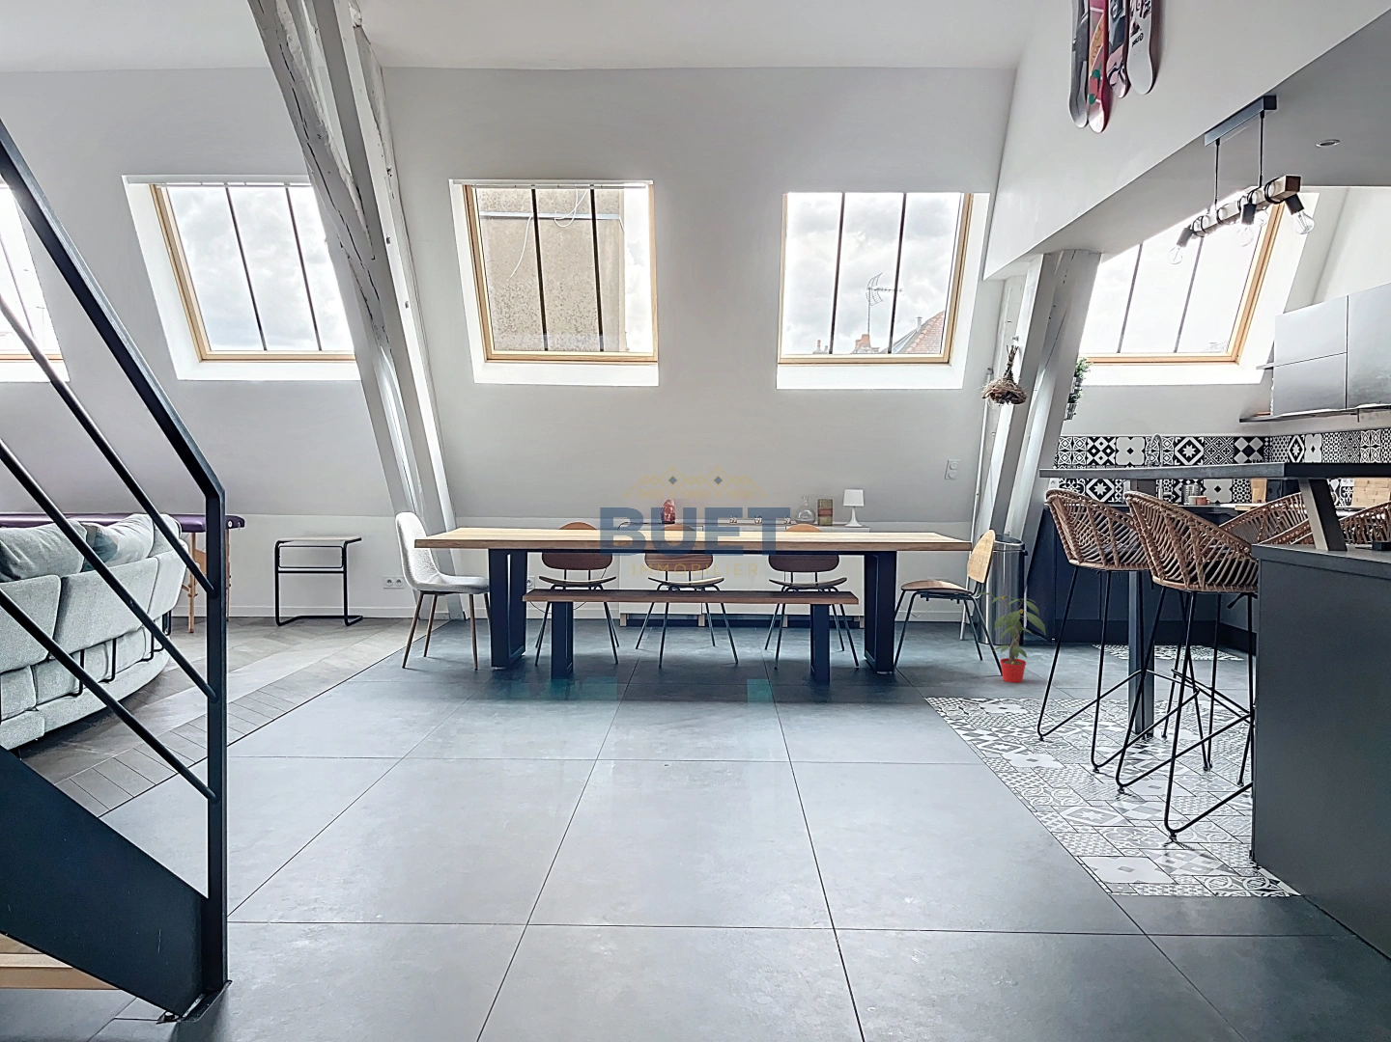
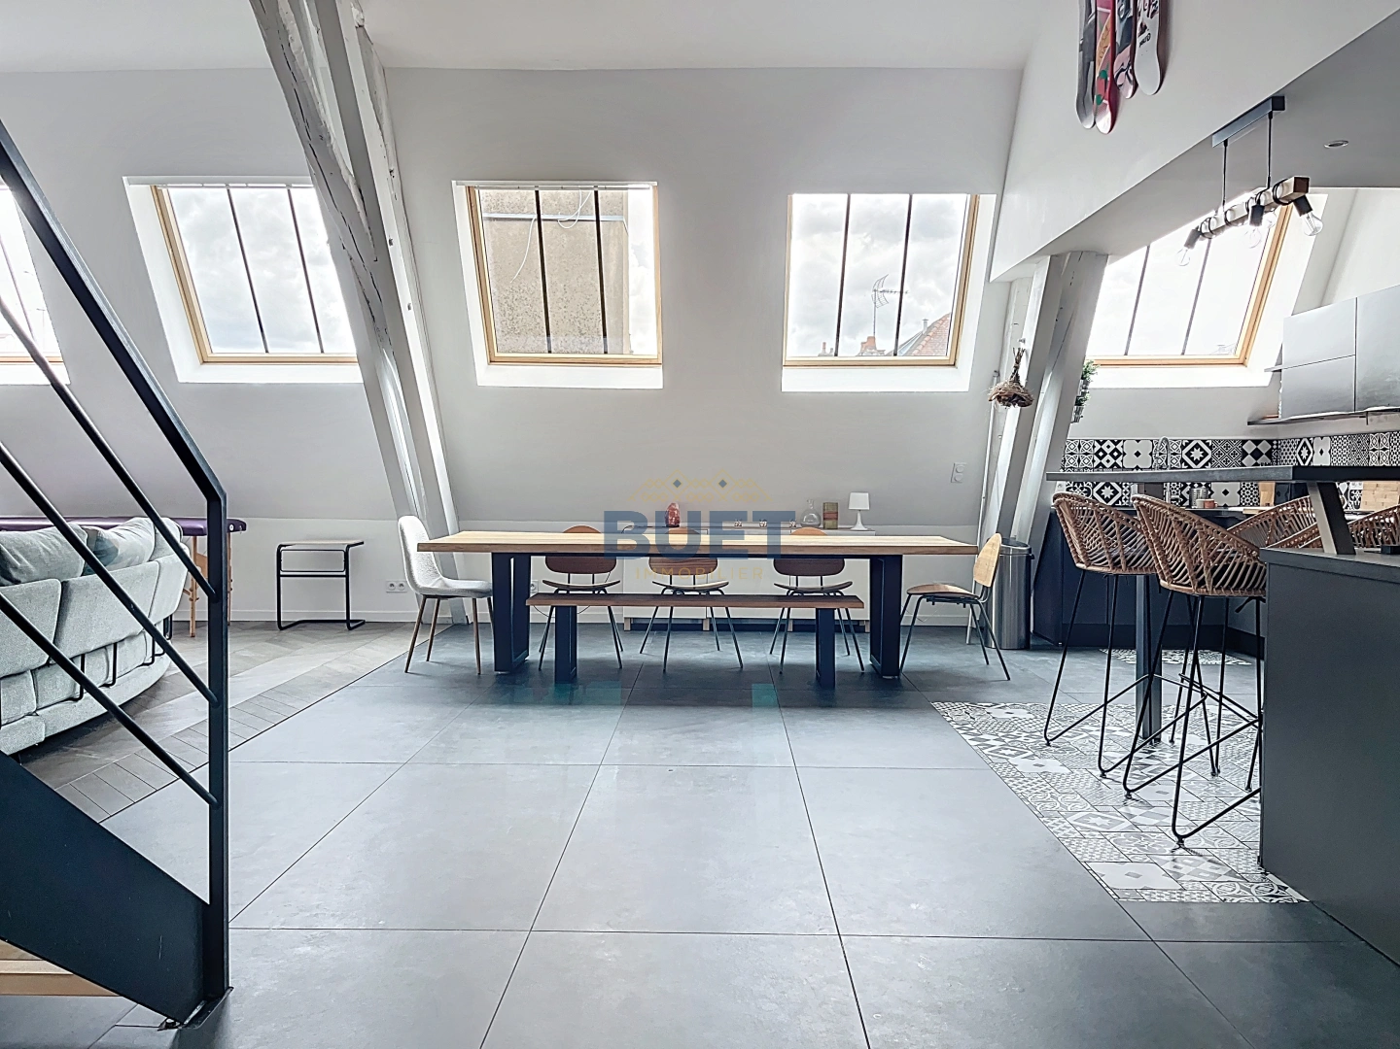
- potted plant [974,591,1046,684]
